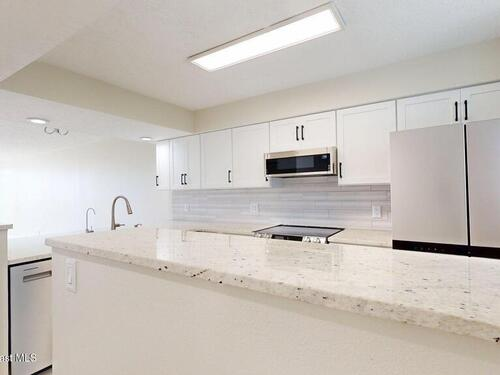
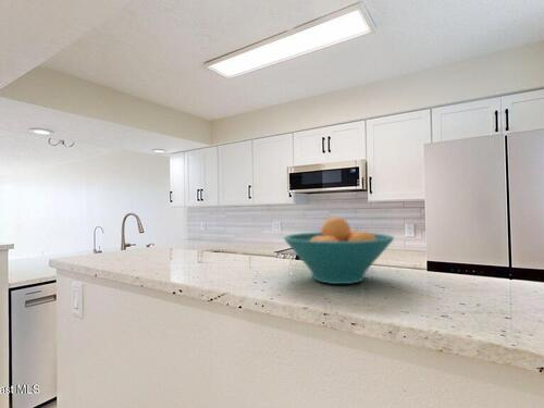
+ fruit bowl [283,215,395,285]
